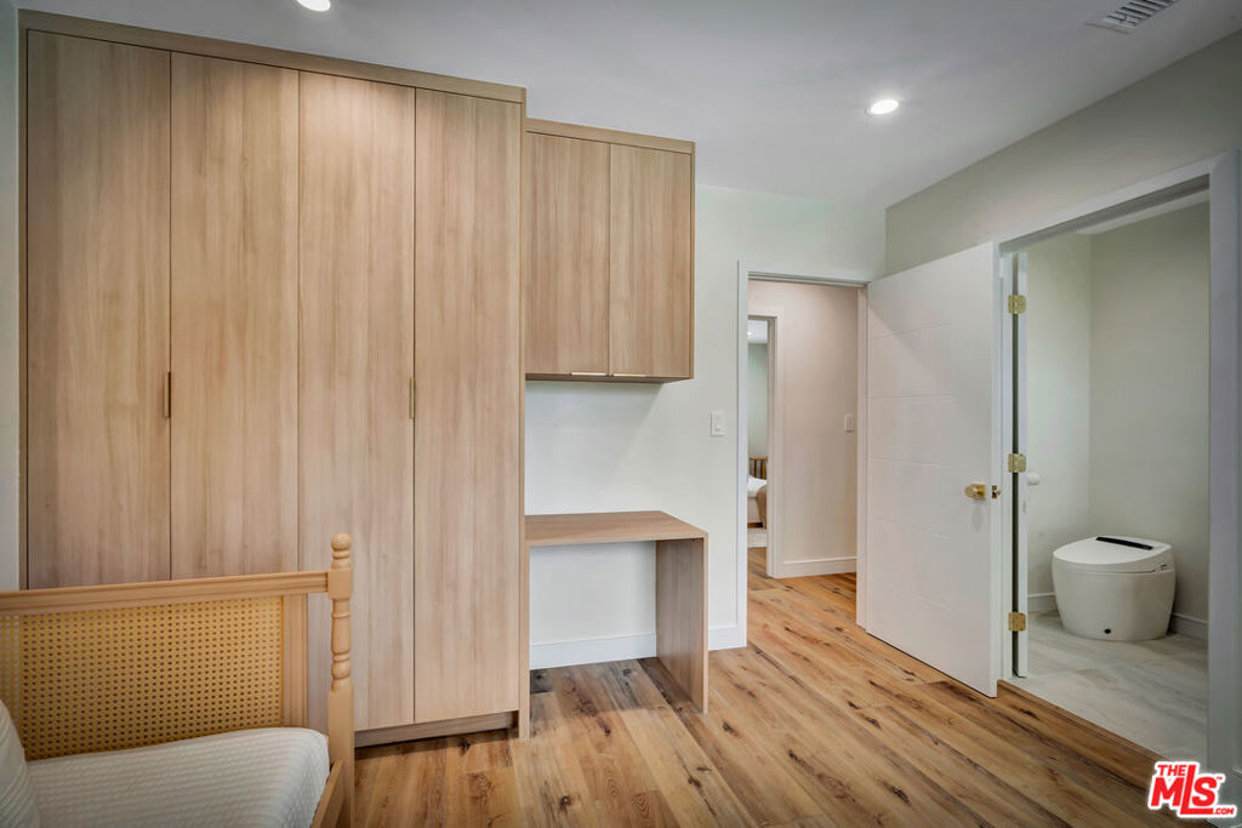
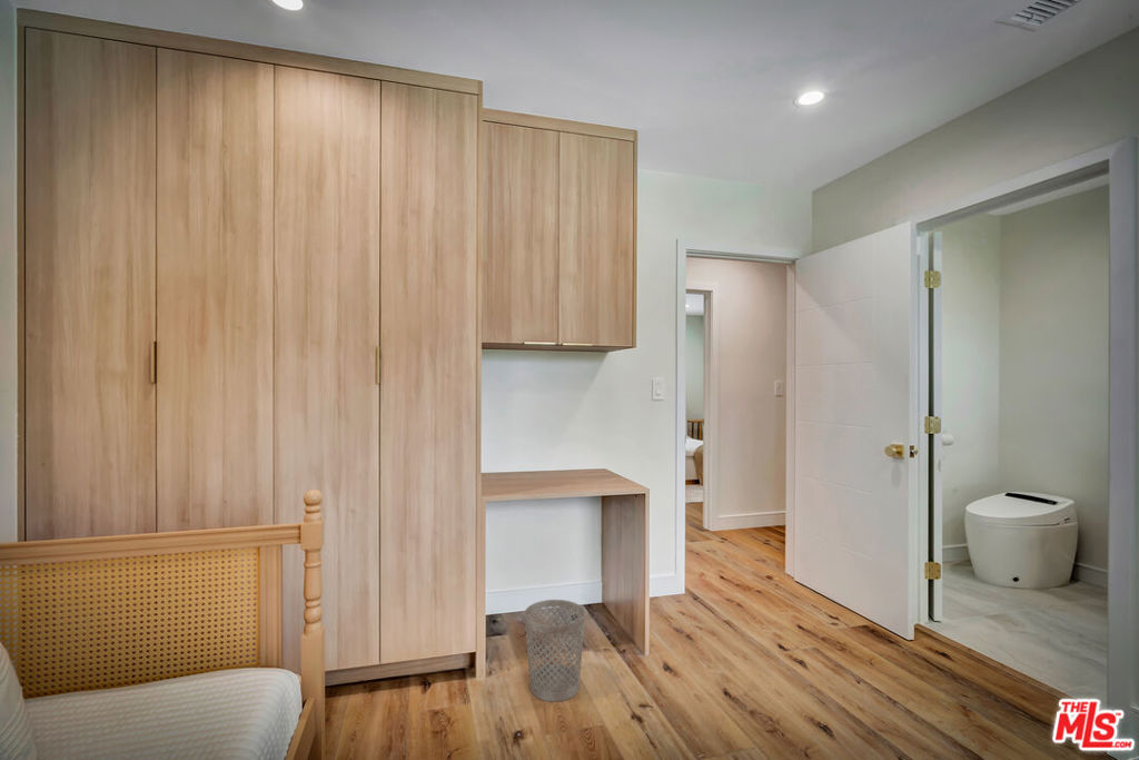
+ wastebasket [523,599,586,703]
